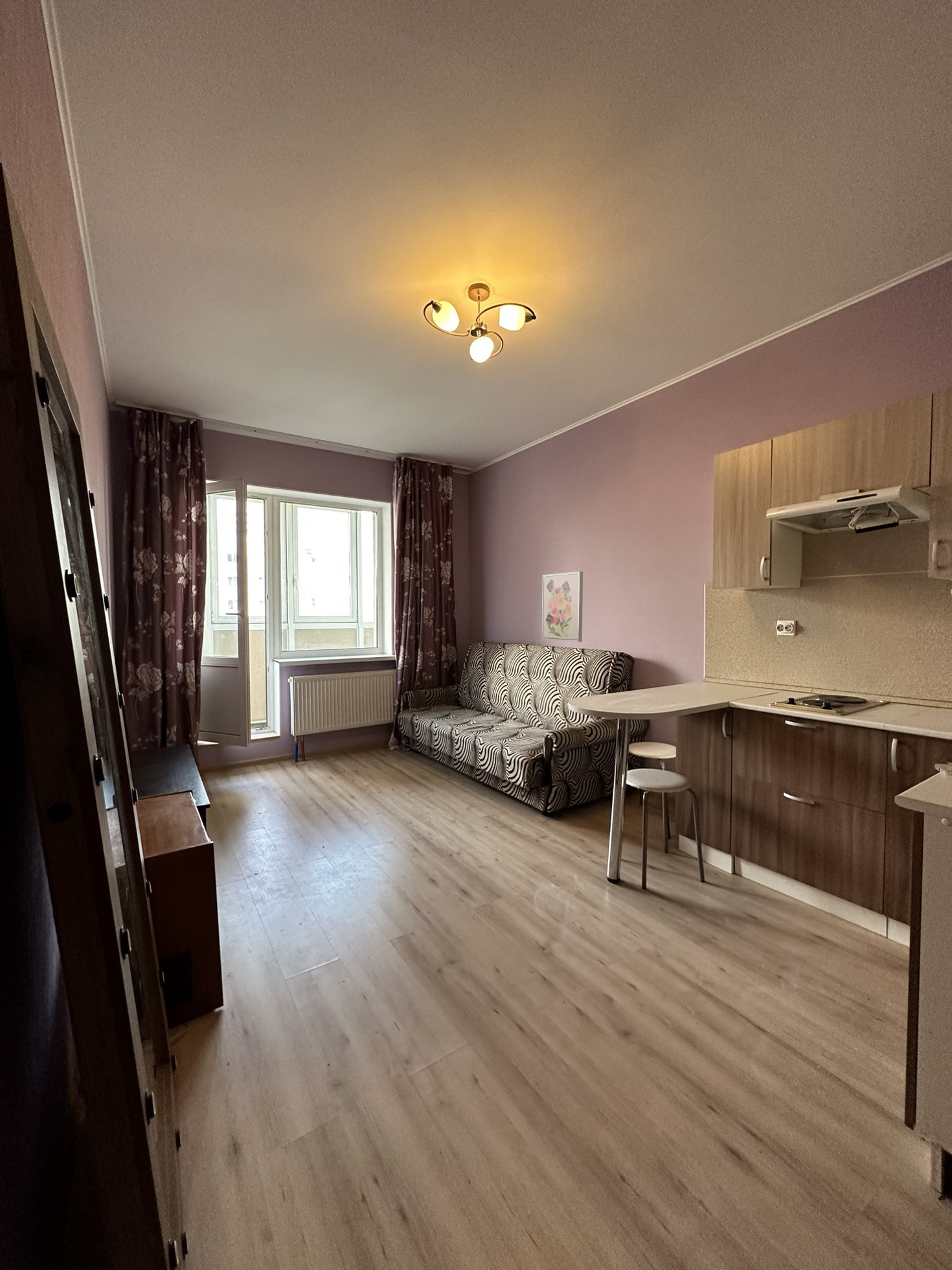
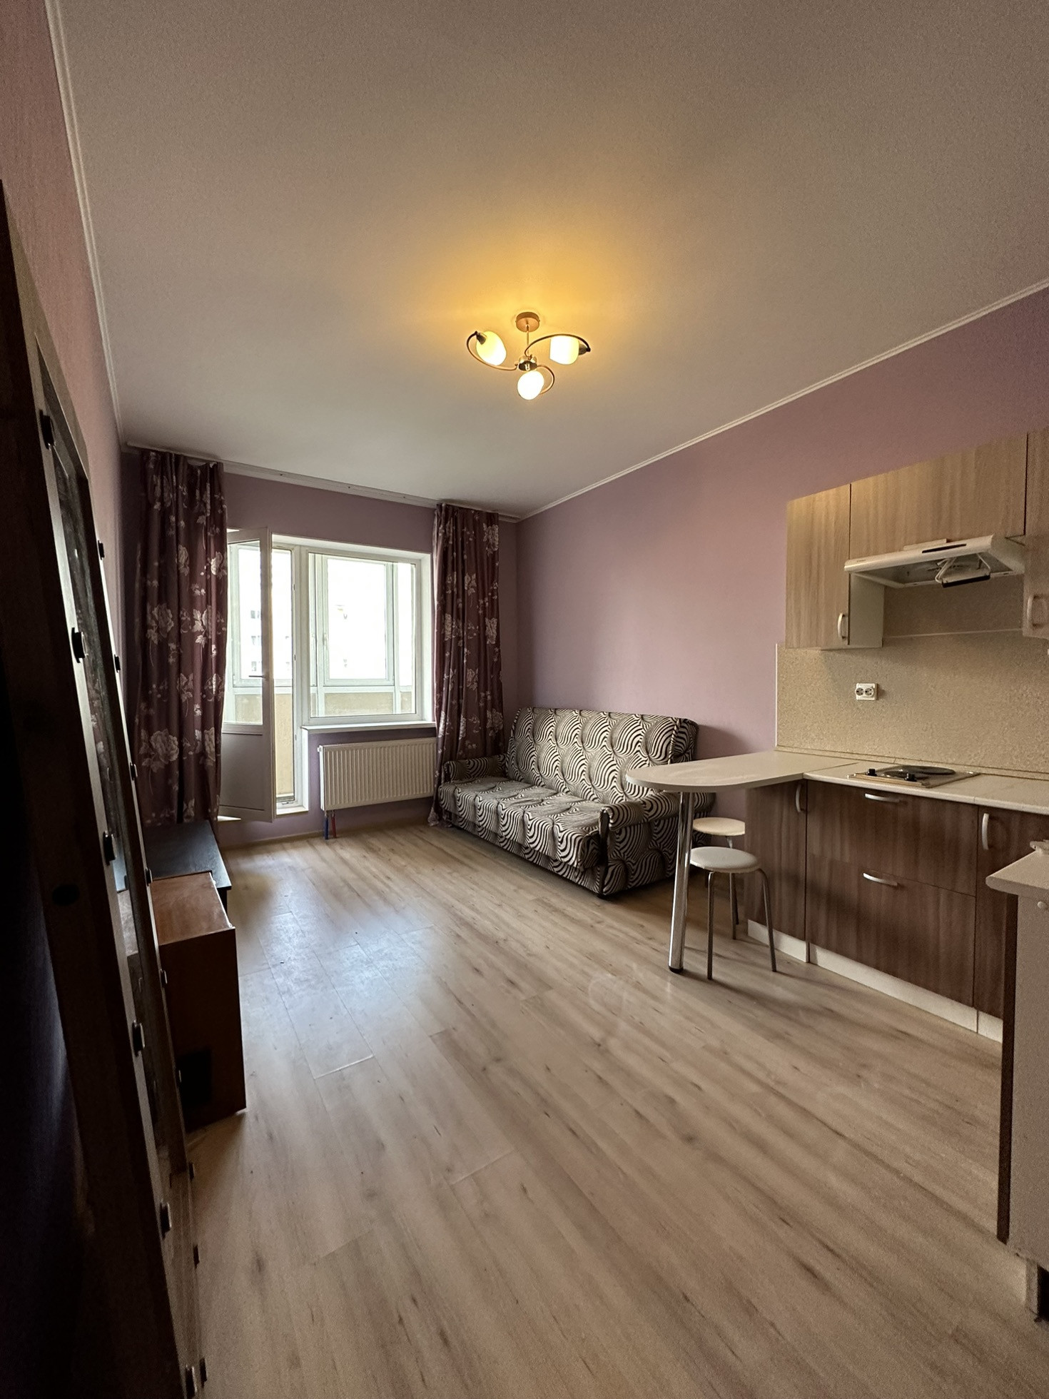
- wall art [541,571,584,643]
